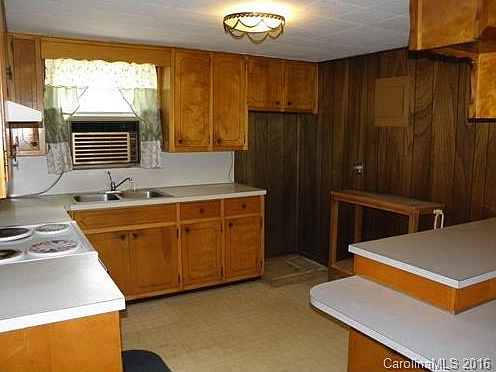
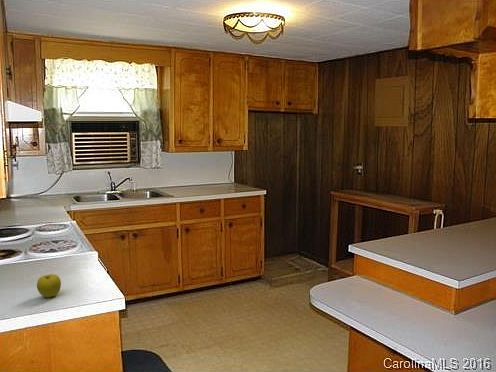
+ fruit [36,273,62,298]
